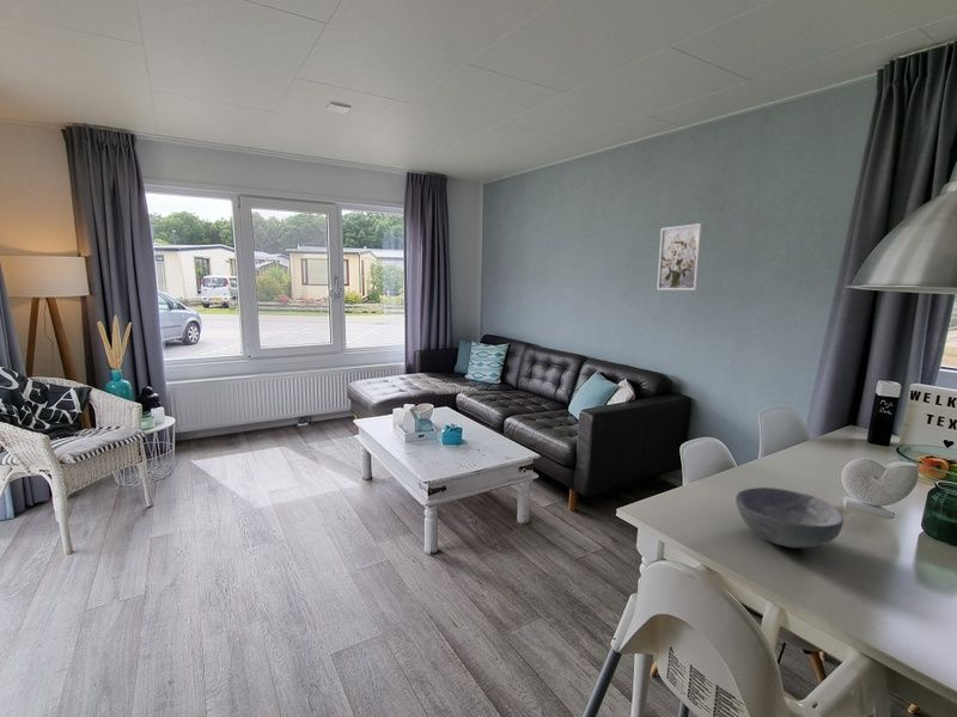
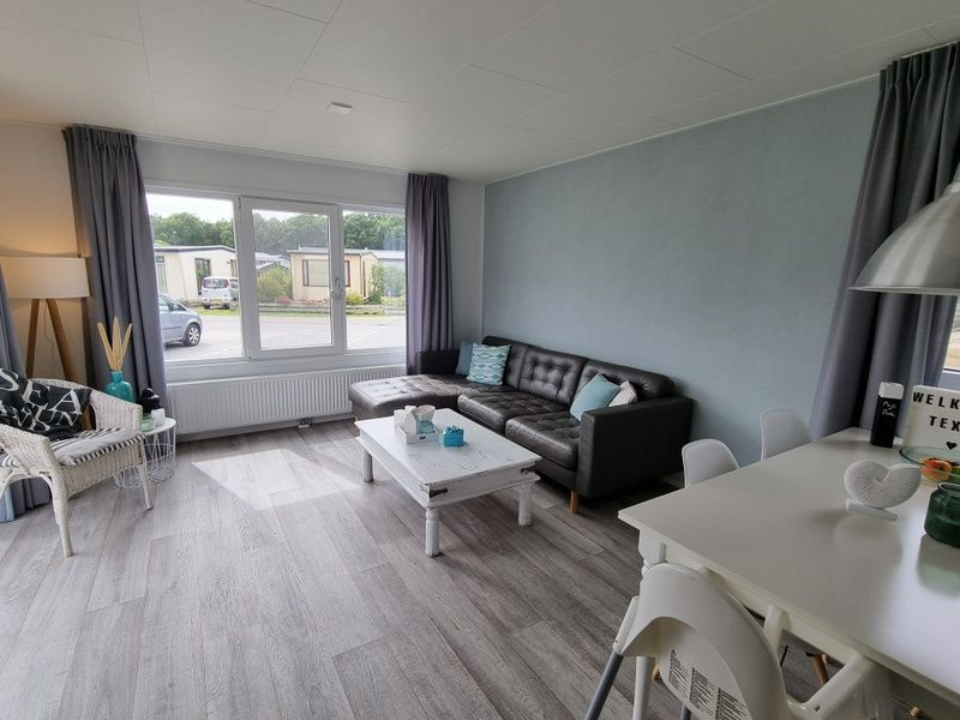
- wall art [656,222,703,292]
- bowl [734,486,845,549]
